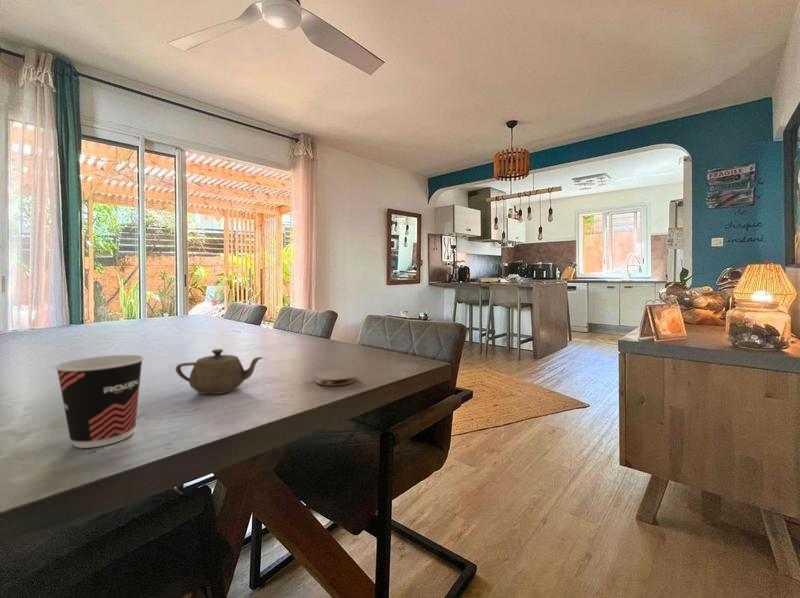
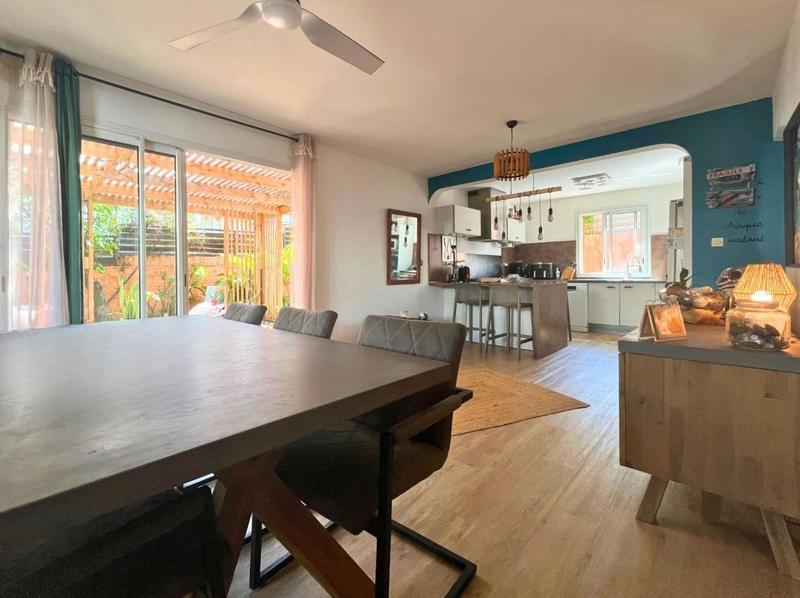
- teapot [175,348,264,395]
- cup [54,354,145,449]
- coaster [315,369,358,387]
